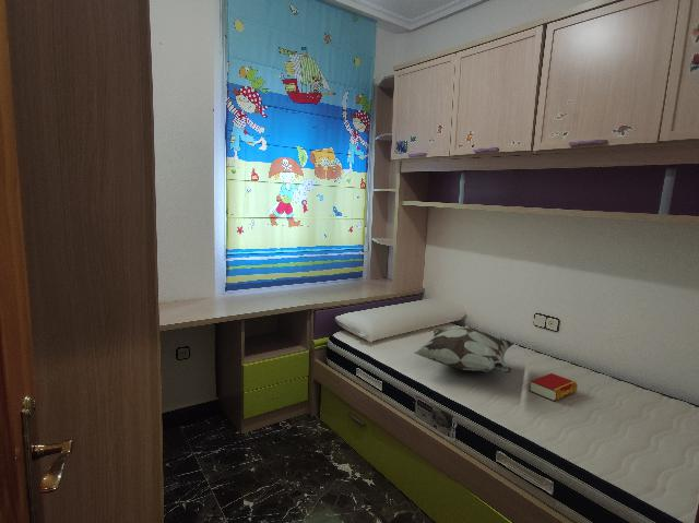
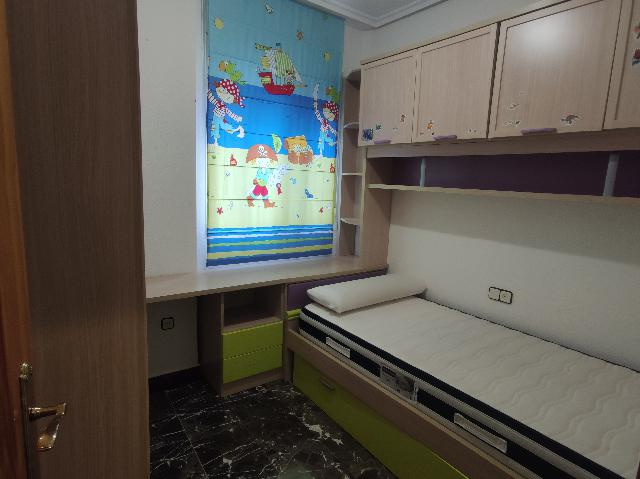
- decorative pillow [413,324,514,373]
- book [529,372,579,402]
